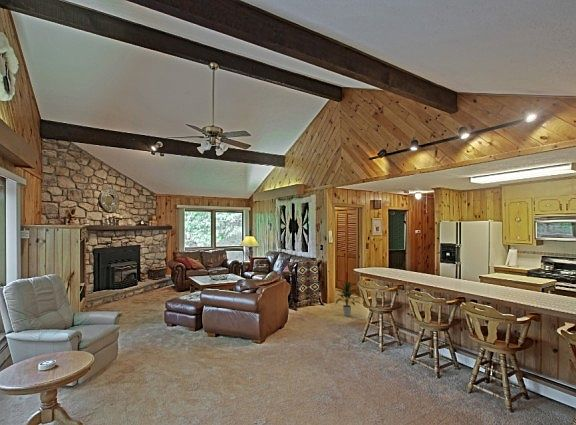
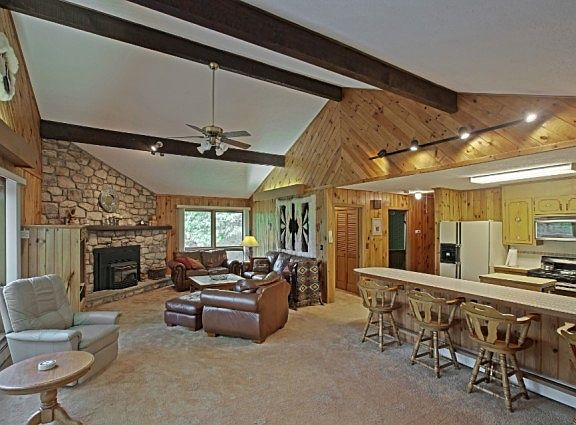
- indoor plant [334,280,362,317]
